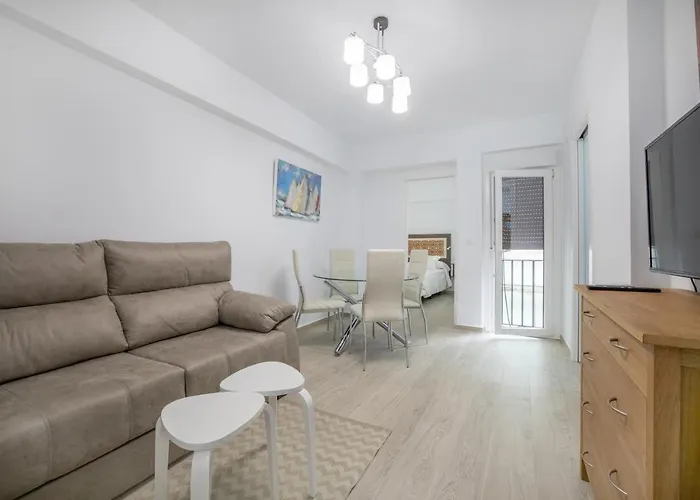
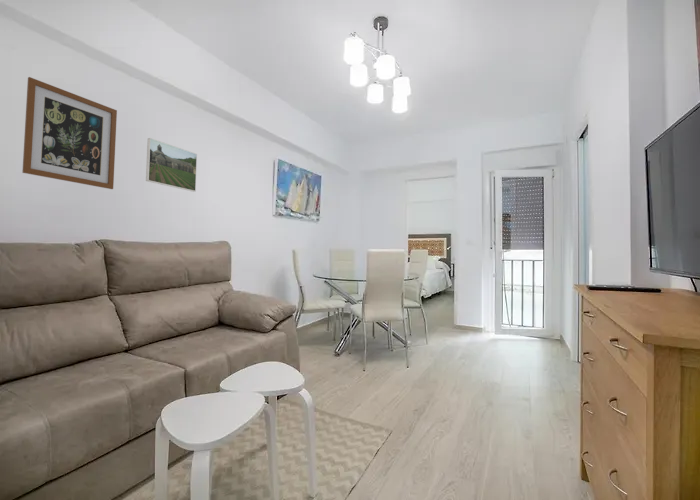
+ wall art [21,76,118,190]
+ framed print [145,137,198,193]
